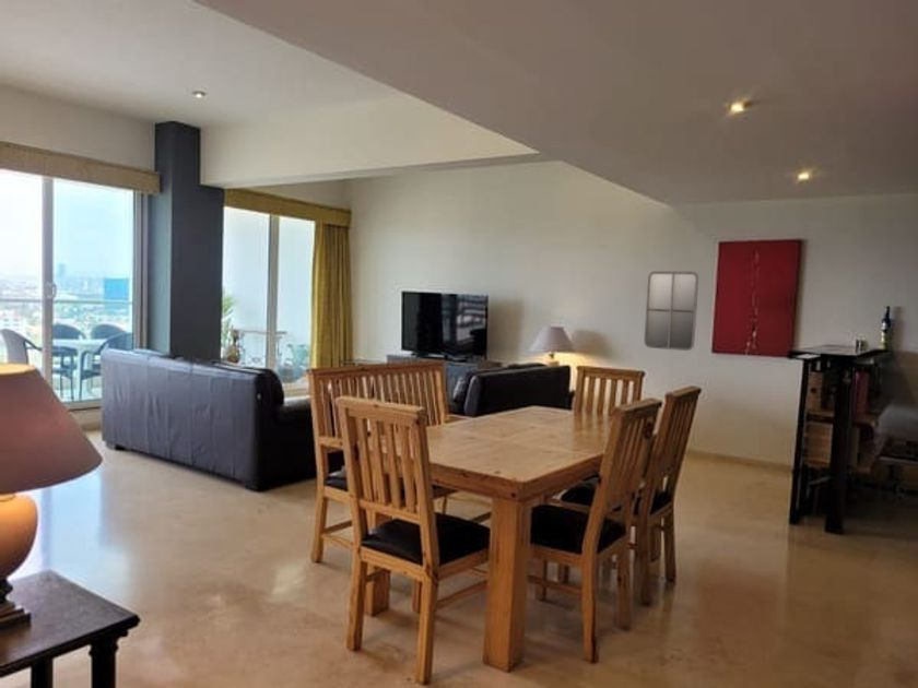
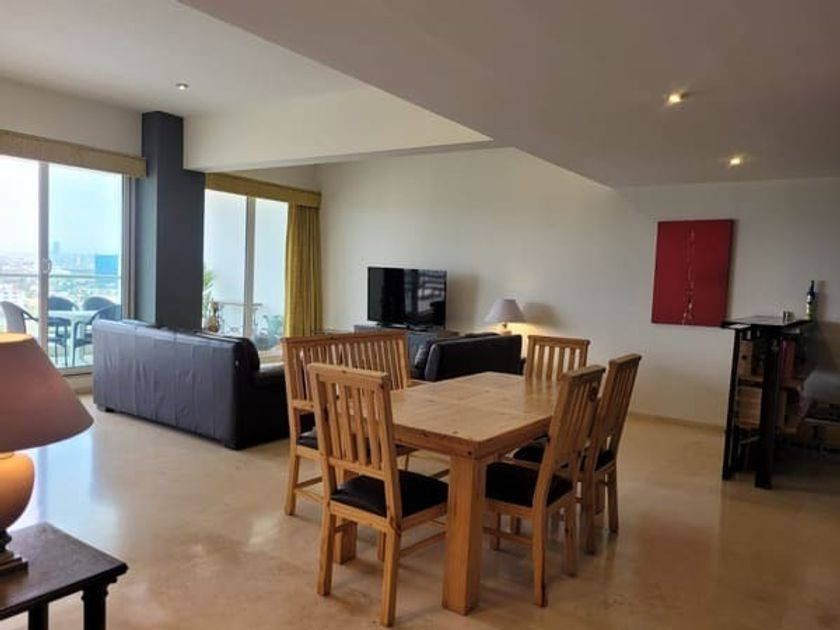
- home mirror [643,270,699,352]
